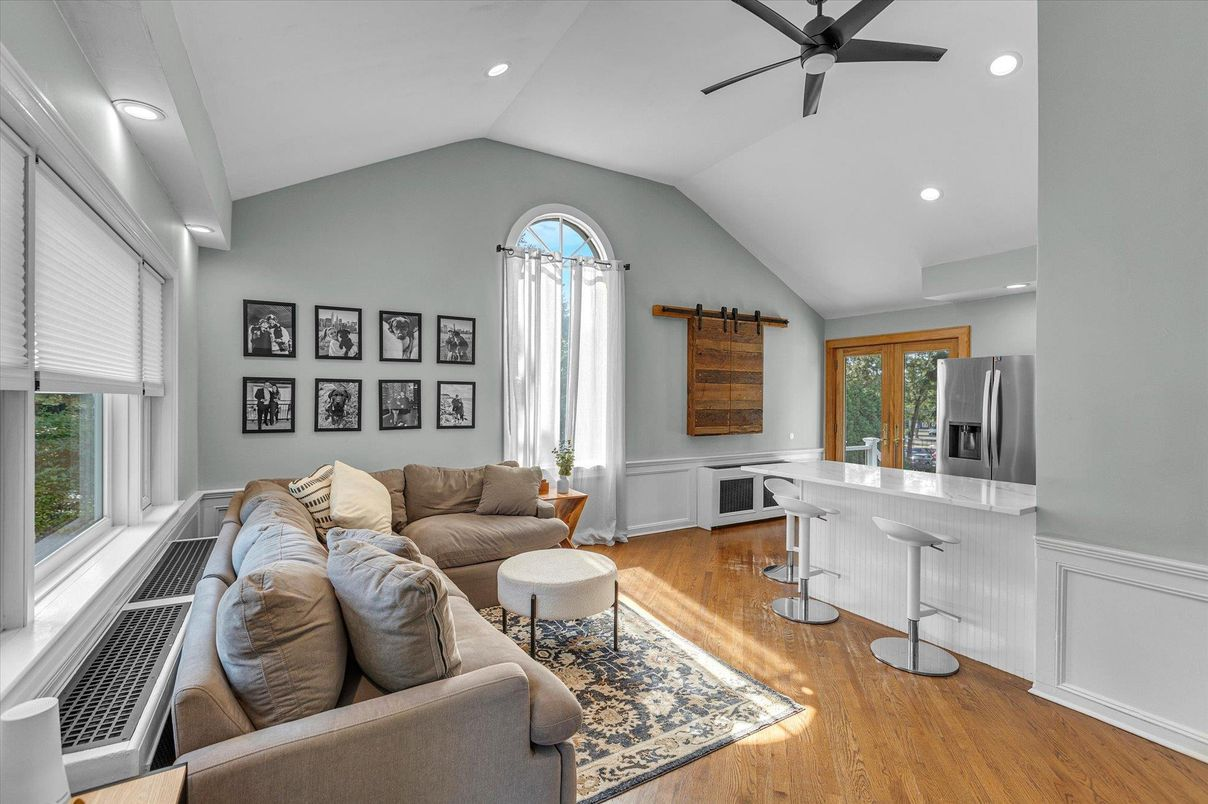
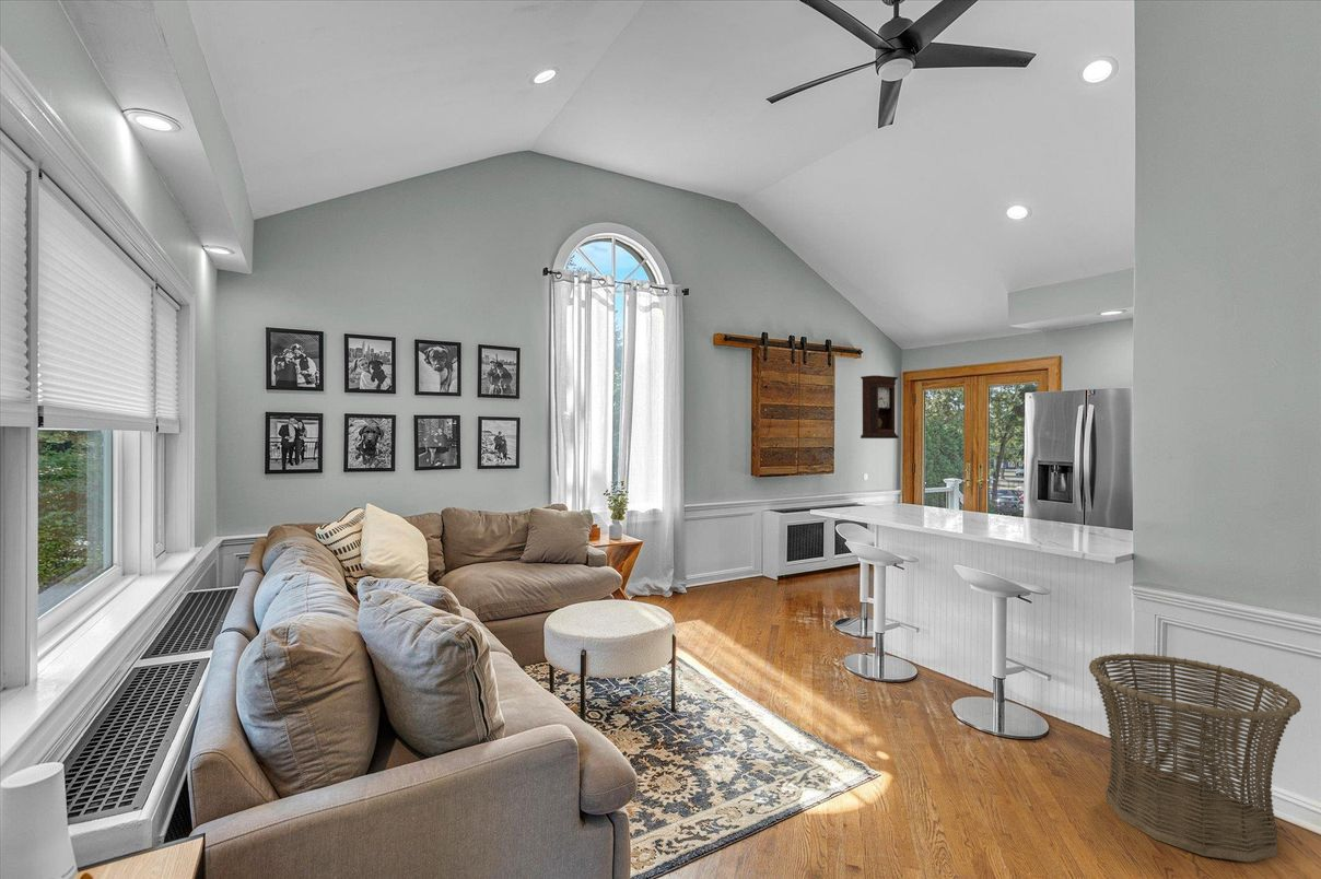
+ pendulum clock [860,374,900,440]
+ basket [1088,653,1302,864]
